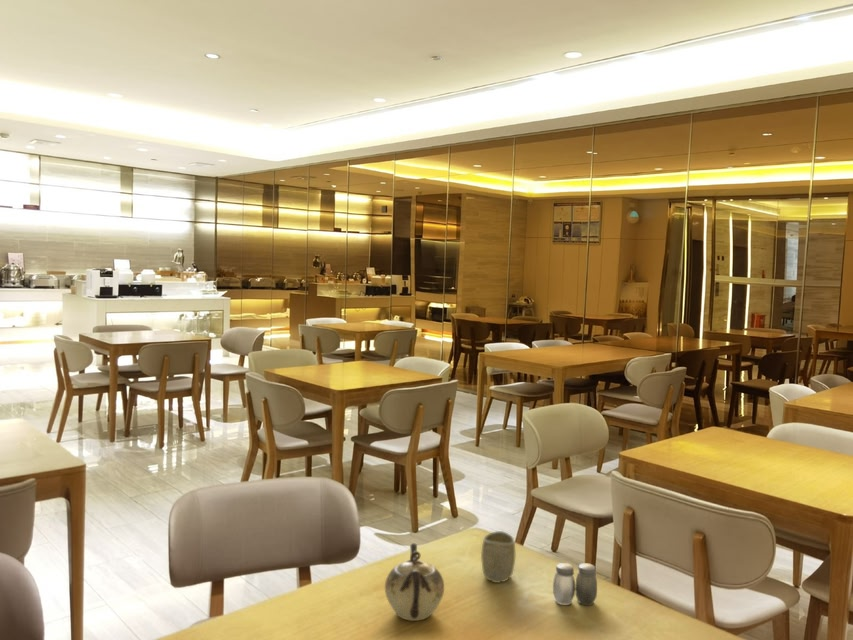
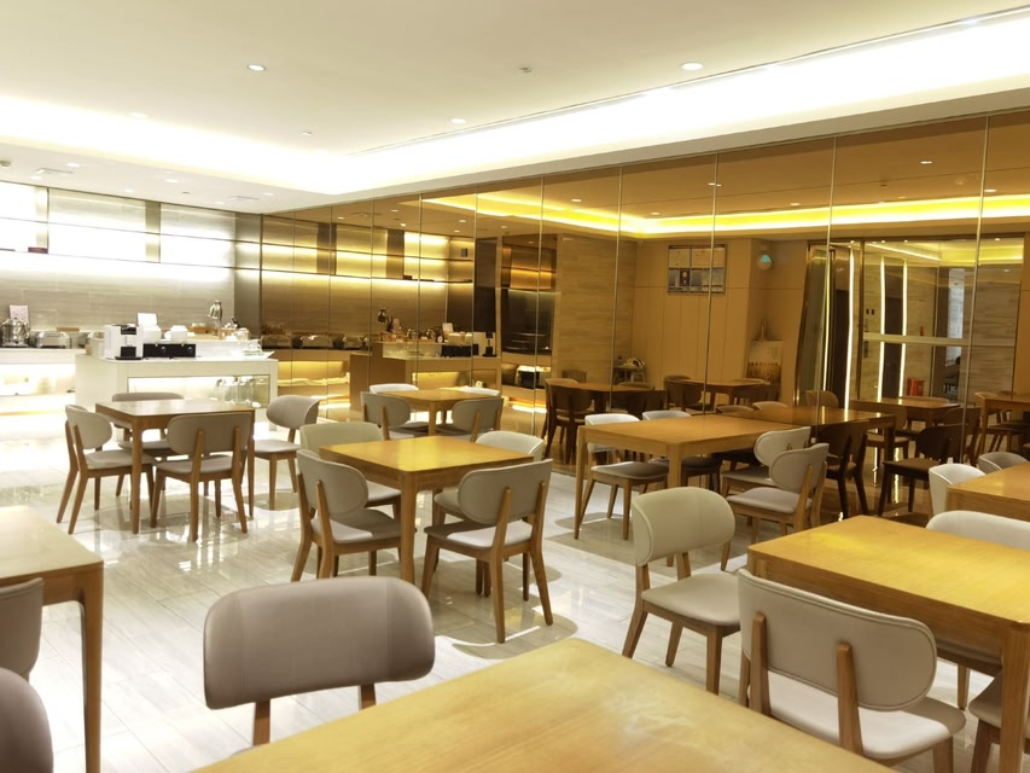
- salt and pepper shaker [552,562,598,606]
- teapot [384,542,445,622]
- cup [480,530,516,584]
